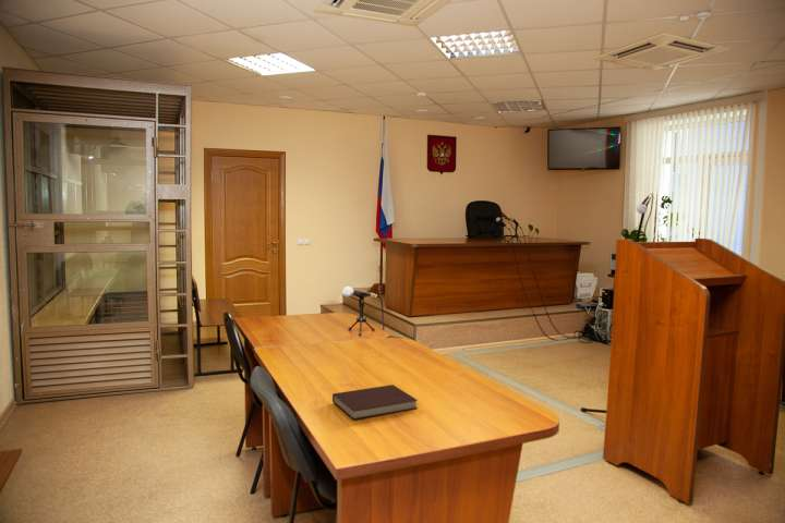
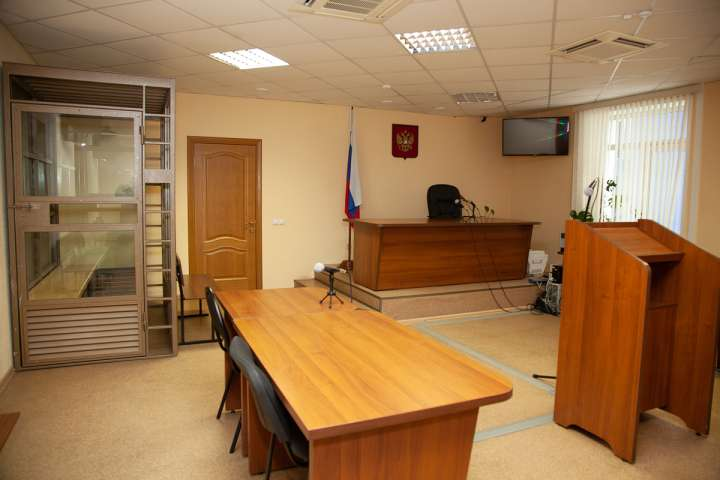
- notebook [331,384,419,421]
